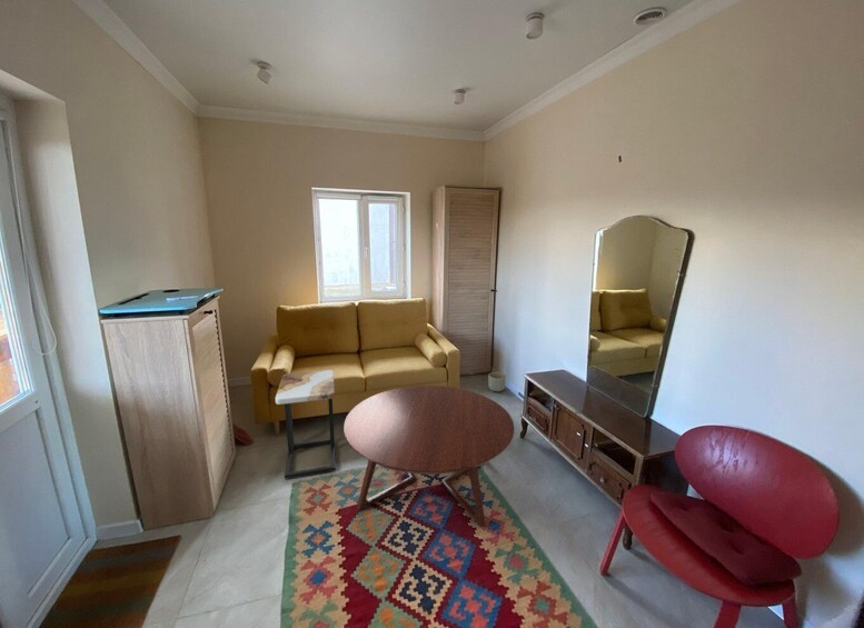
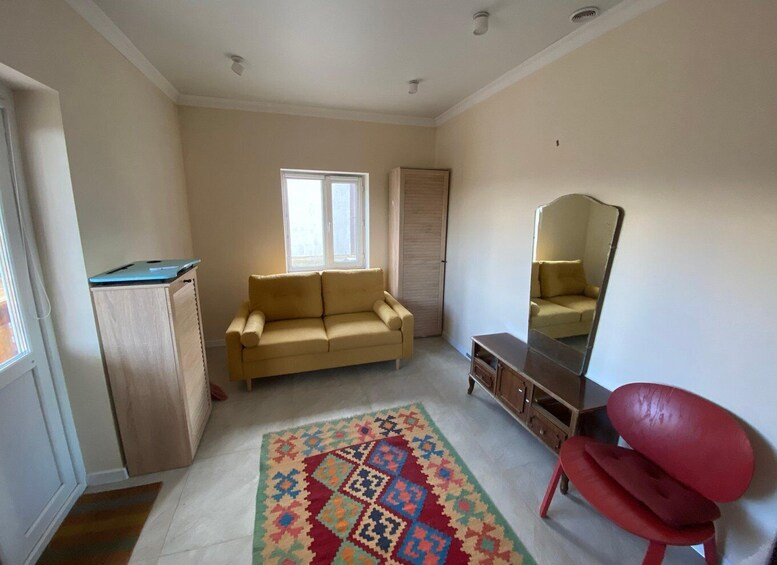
- side table [275,369,337,480]
- planter [487,371,507,392]
- coffee table [342,385,516,528]
